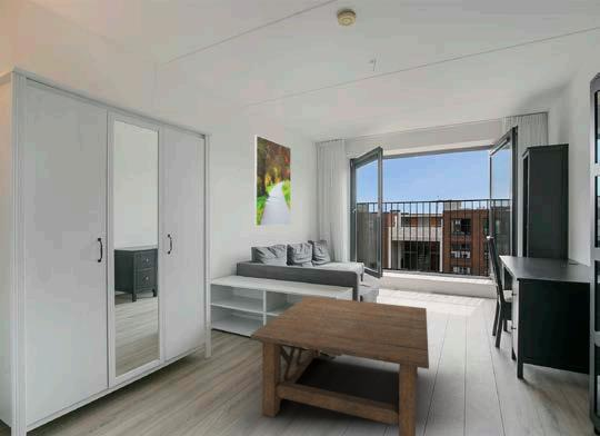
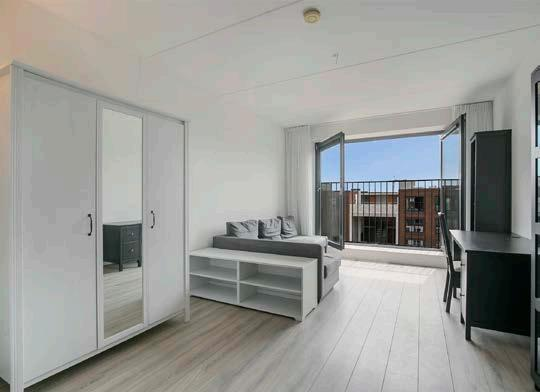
- coffee table [250,295,430,436]
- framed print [253,135,292,227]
